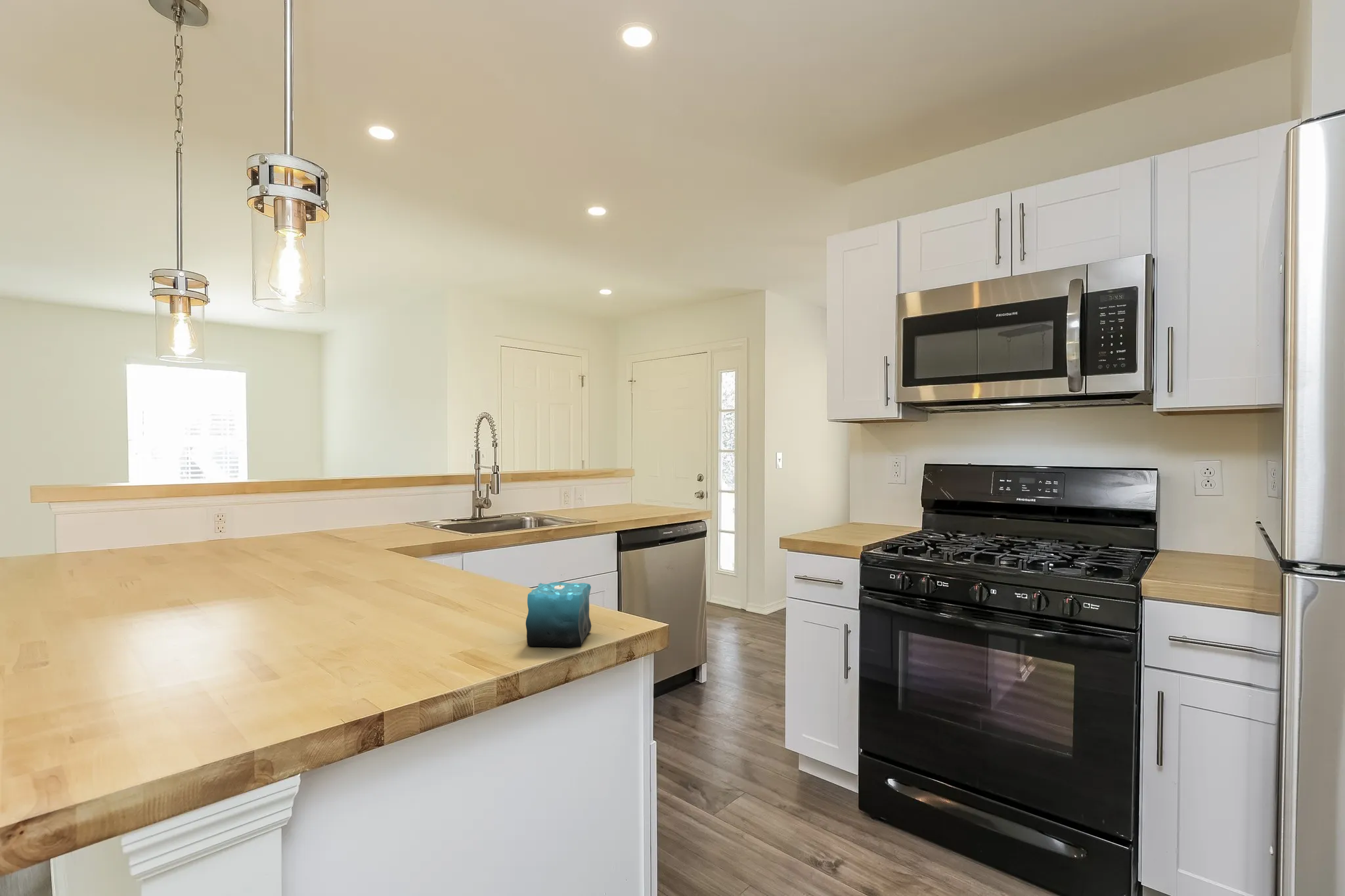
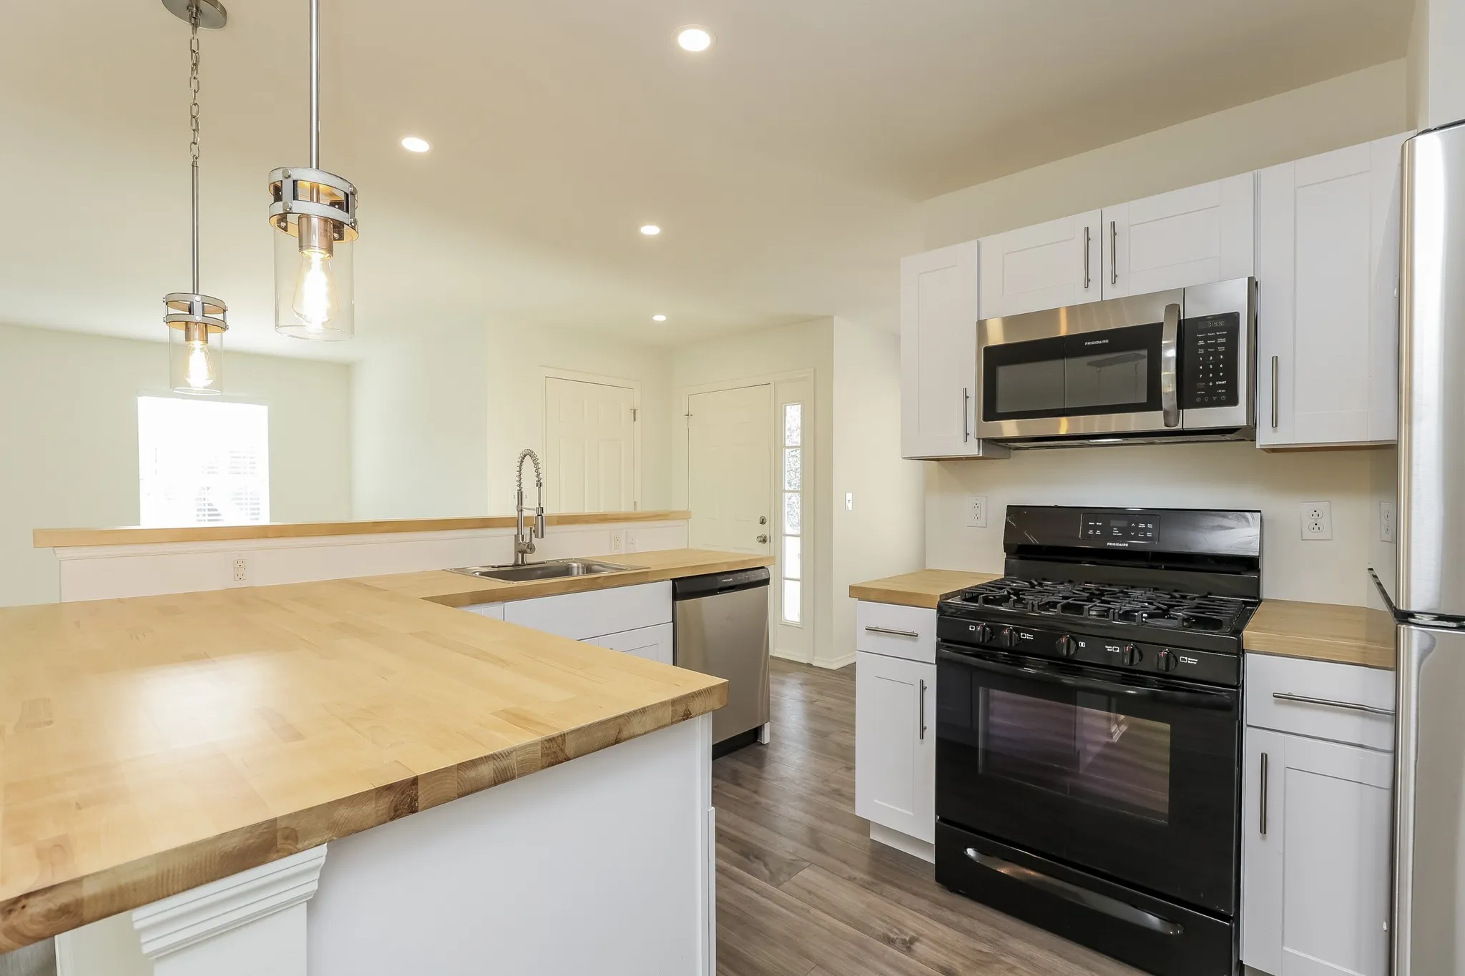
- candle [525,567,592,648]
